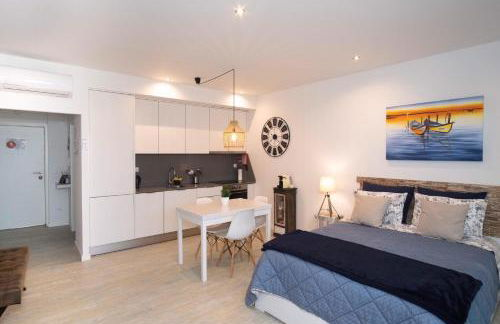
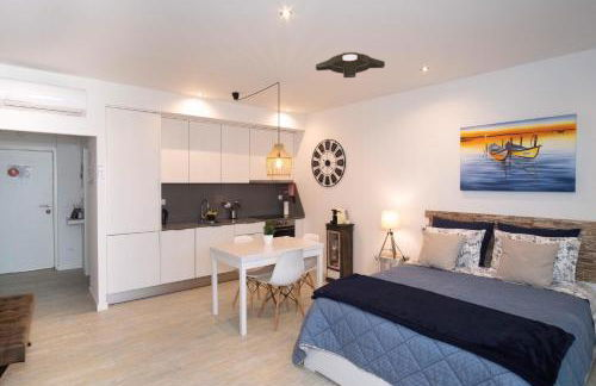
+ ceiling light [315,51,386,79]
